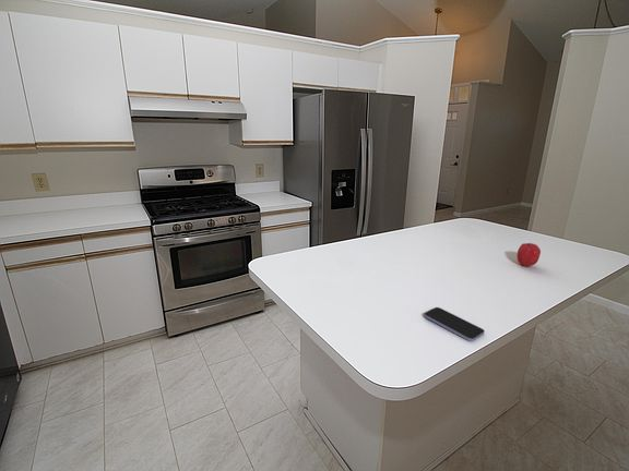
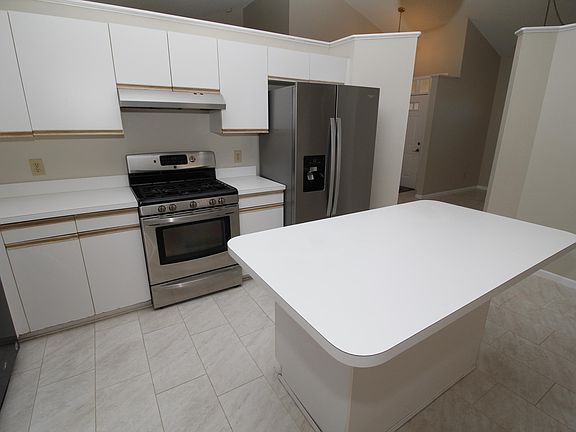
- smartphone [423,306,485,342]
- fruit [517,242,542,267]
